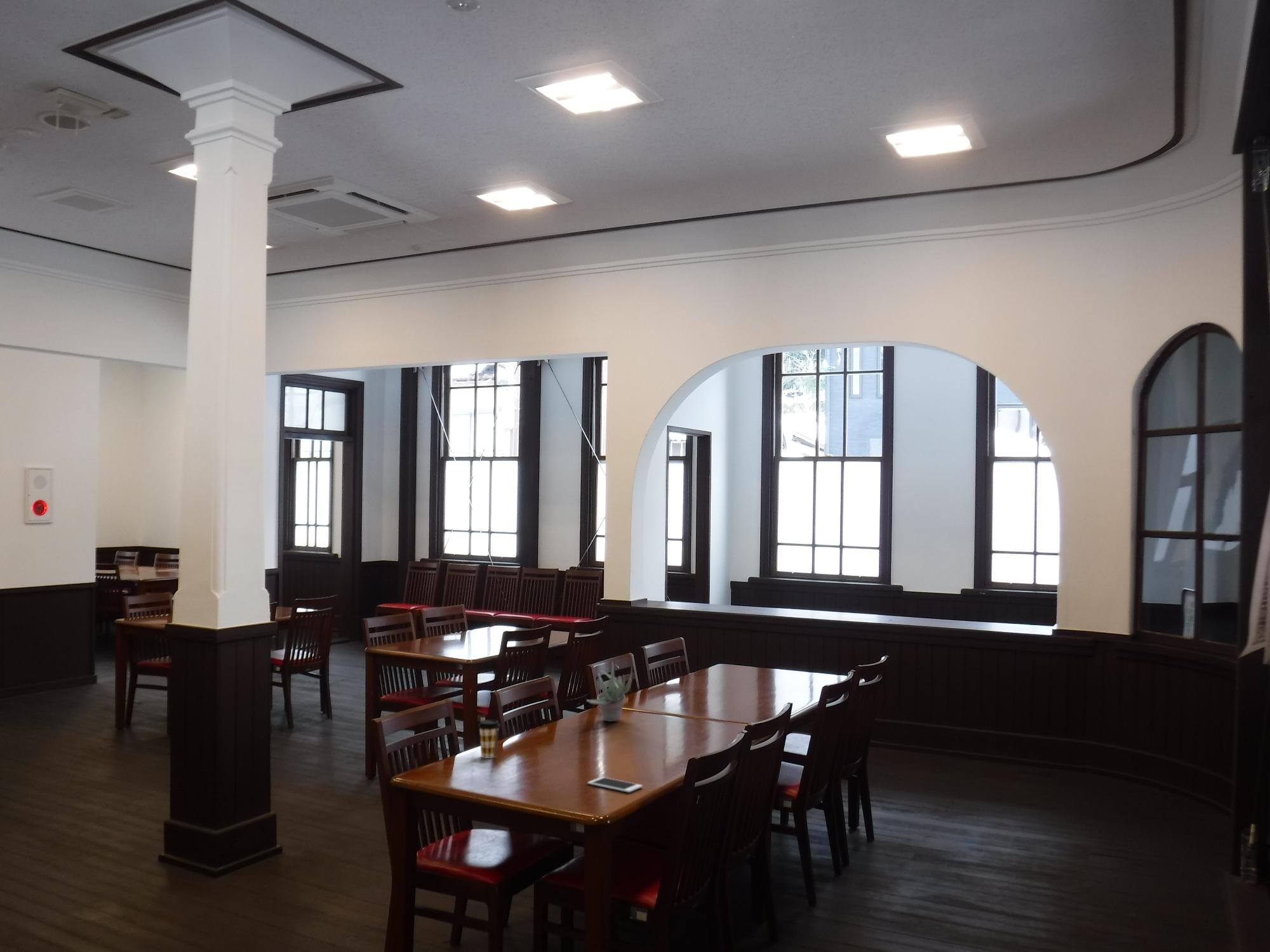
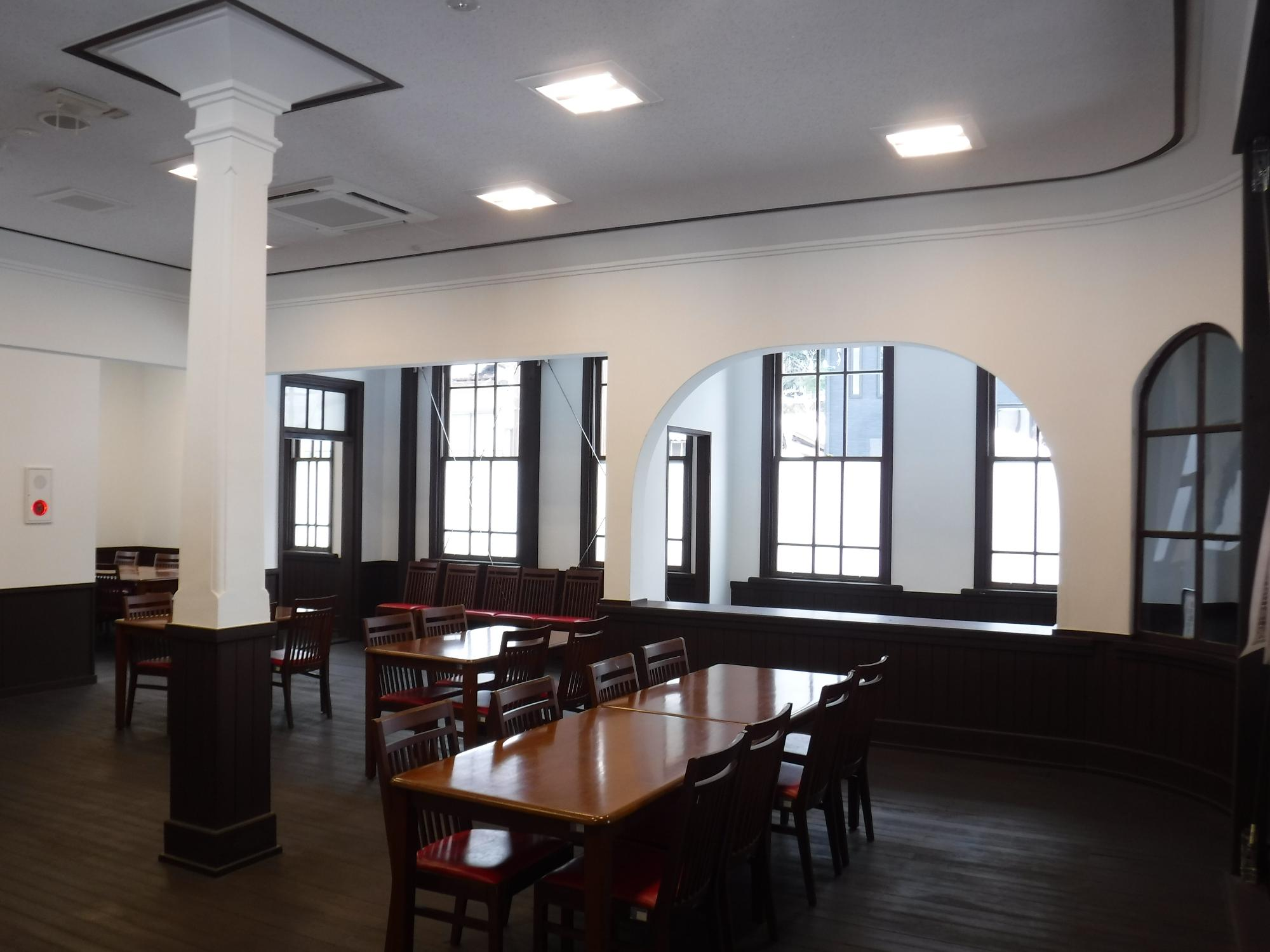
- succulent plant [586,661,633,722]
- cell phone [587,776,643,793]
- coffee cup [478,719,501,759]
